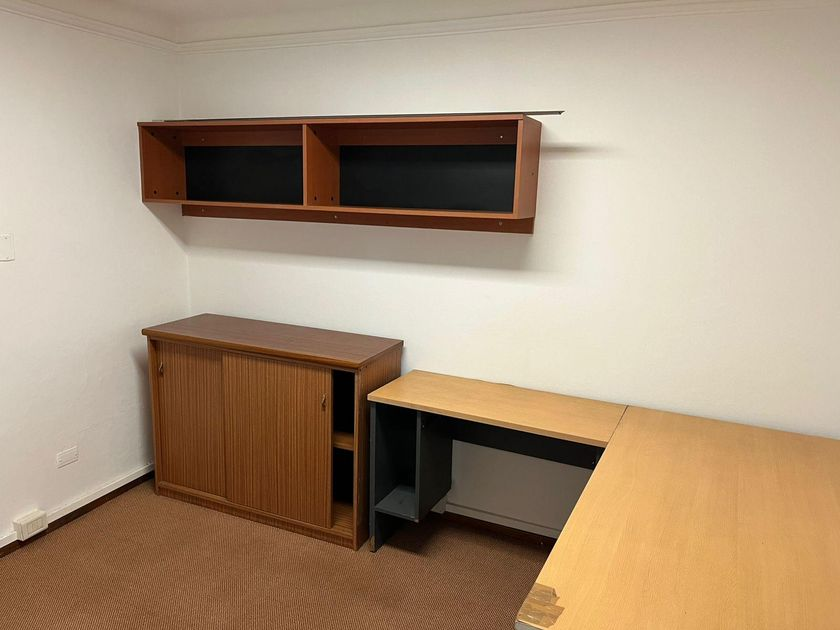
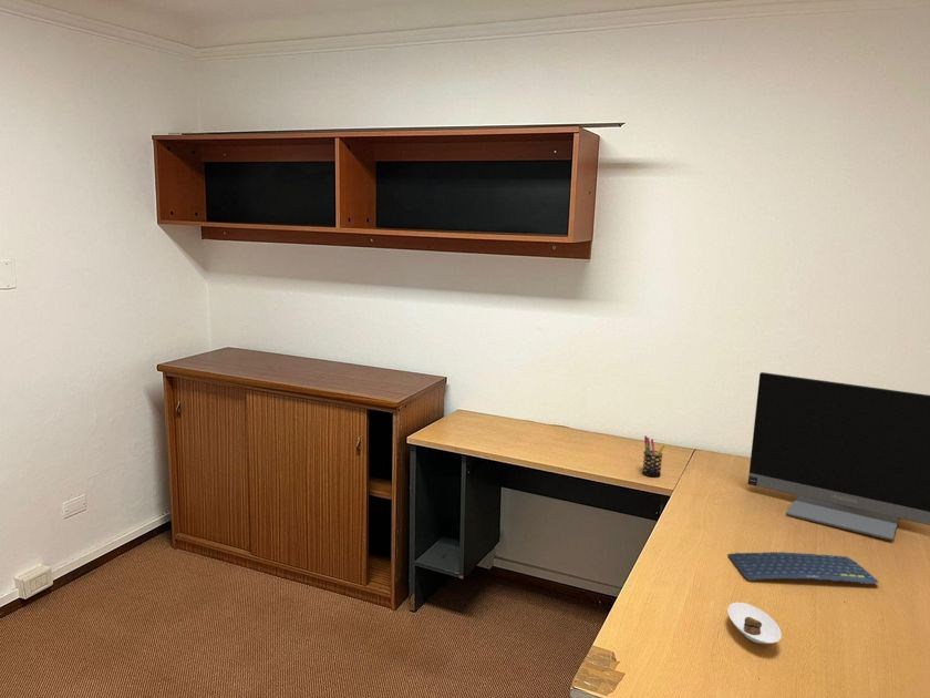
+ saucer [726,602,783,645]
+ keyboard [726,551,879,585]
+ monitor [747,371,930,542]
+ pen holder [641,434,666,478]
